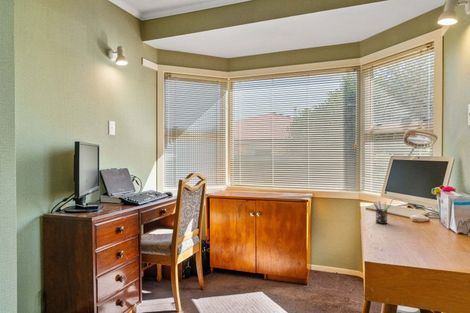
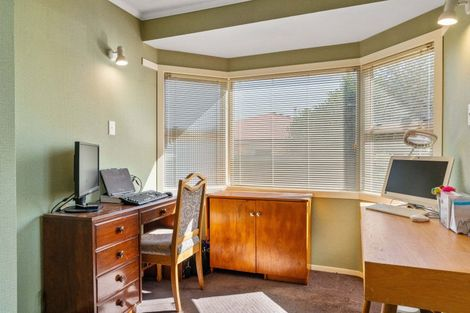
- pen holder [372,200,391,225]
